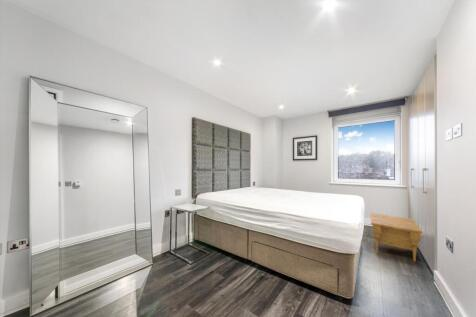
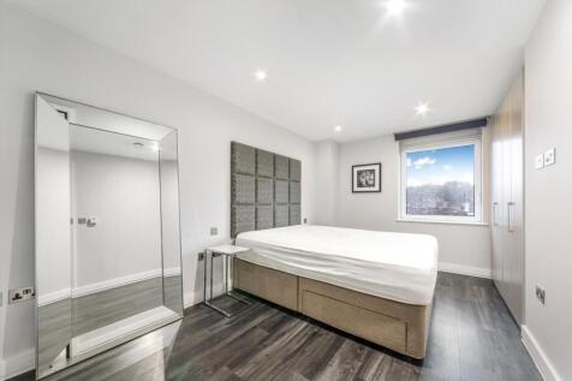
- nightstand [369,212,424,262]
